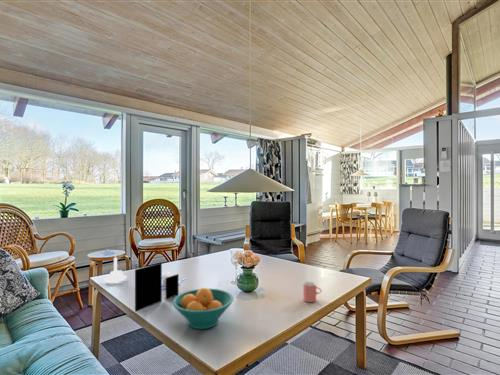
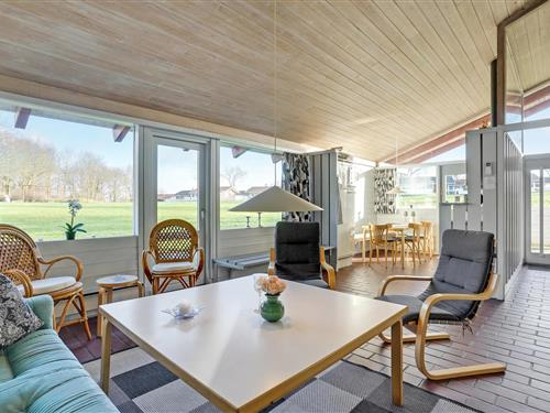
- fruit bowl [171,287,234,330]
- cup [302,281,322,303]
- candle holder [103,253,128,284]
- award [134,262,180,313]
